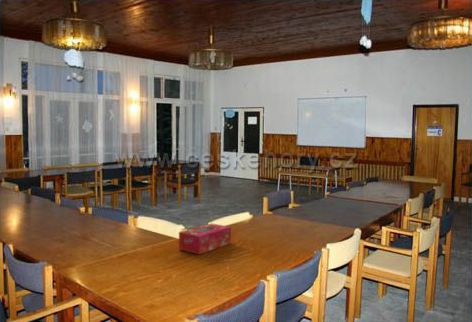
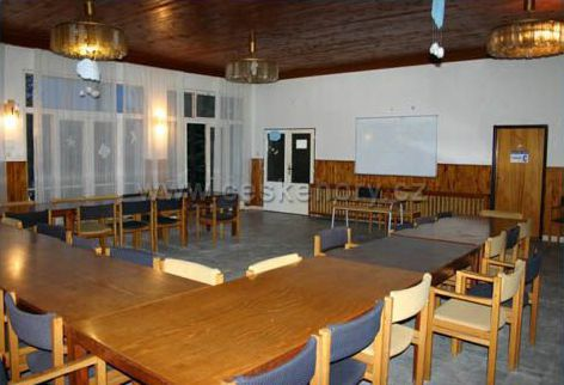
- tissue box [178,222,232,255]
